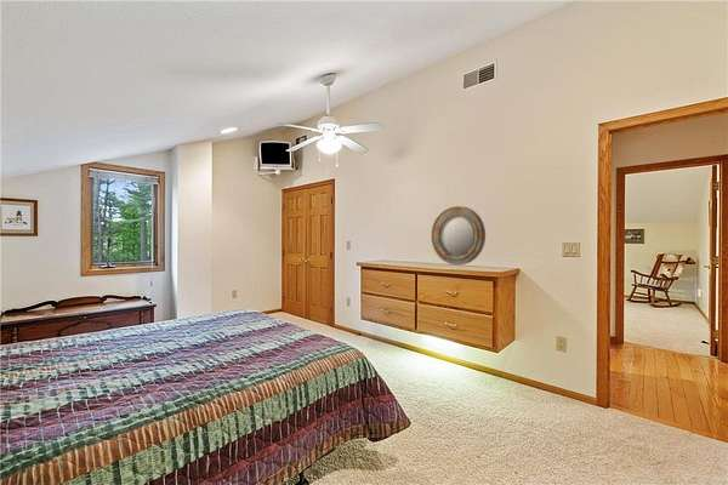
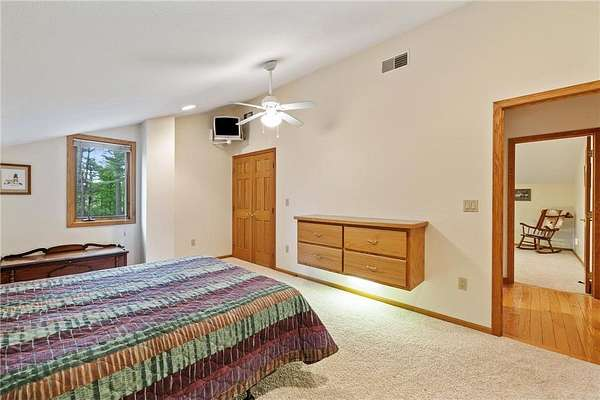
- home mirror [430,205,487,266]
